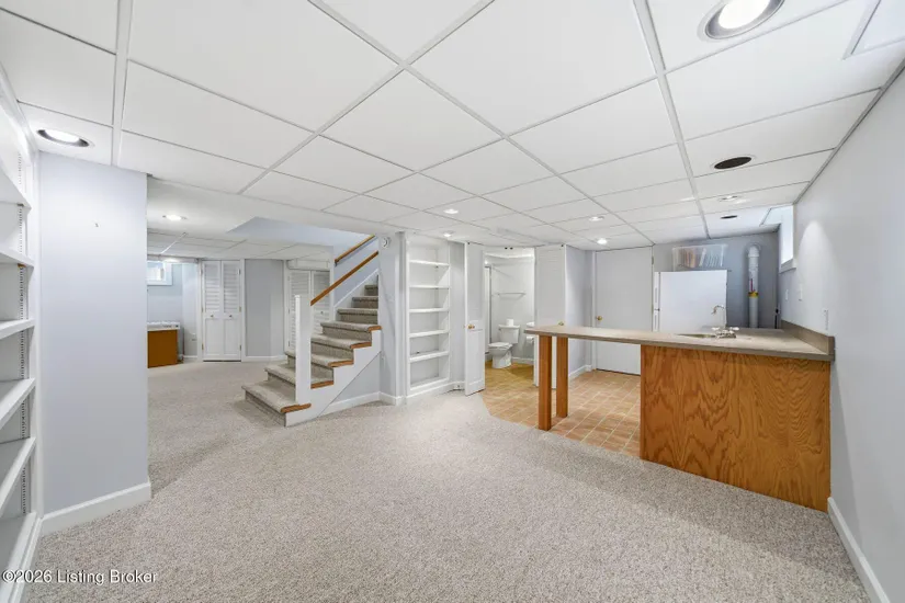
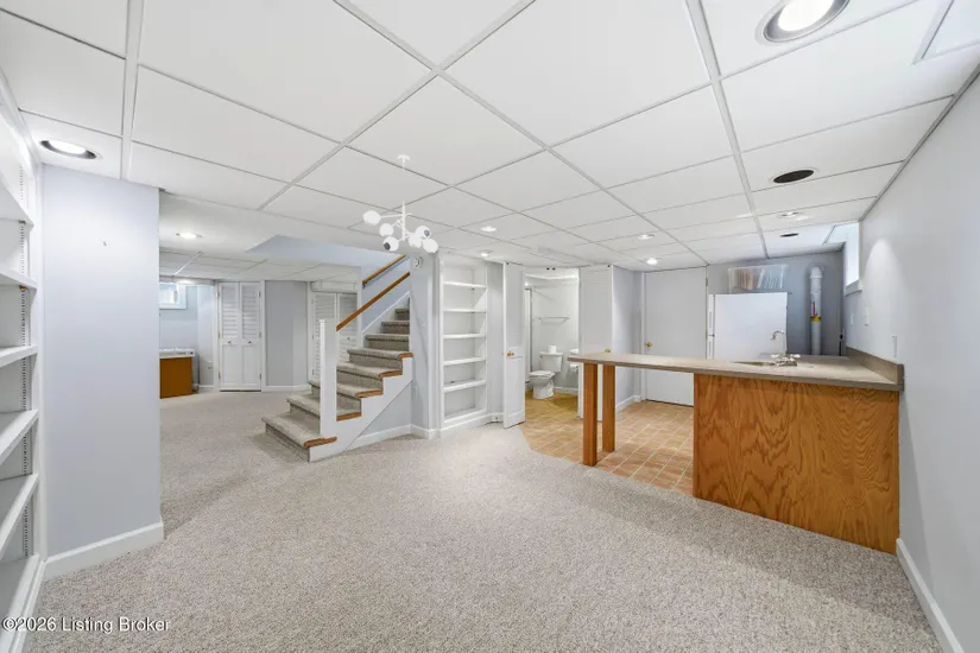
+ ceiling light fixture [362,154,440,254]
